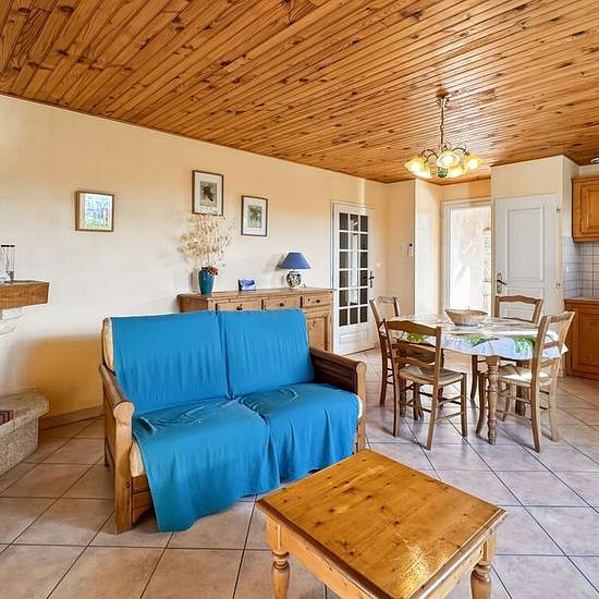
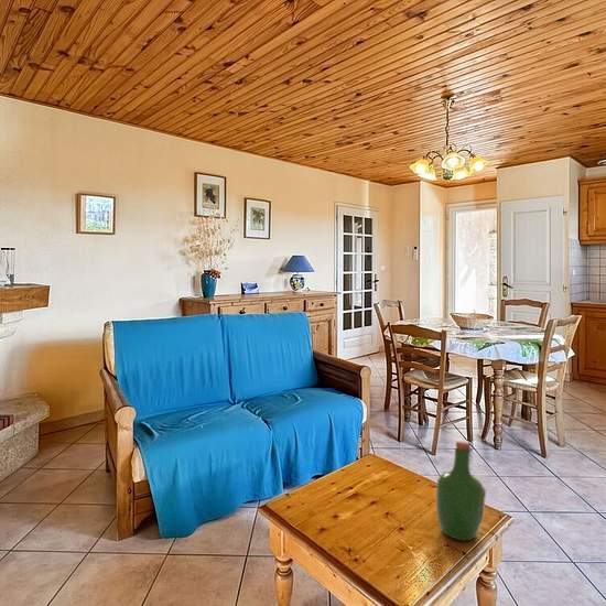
+ wine bottle [435,439,487,541]
